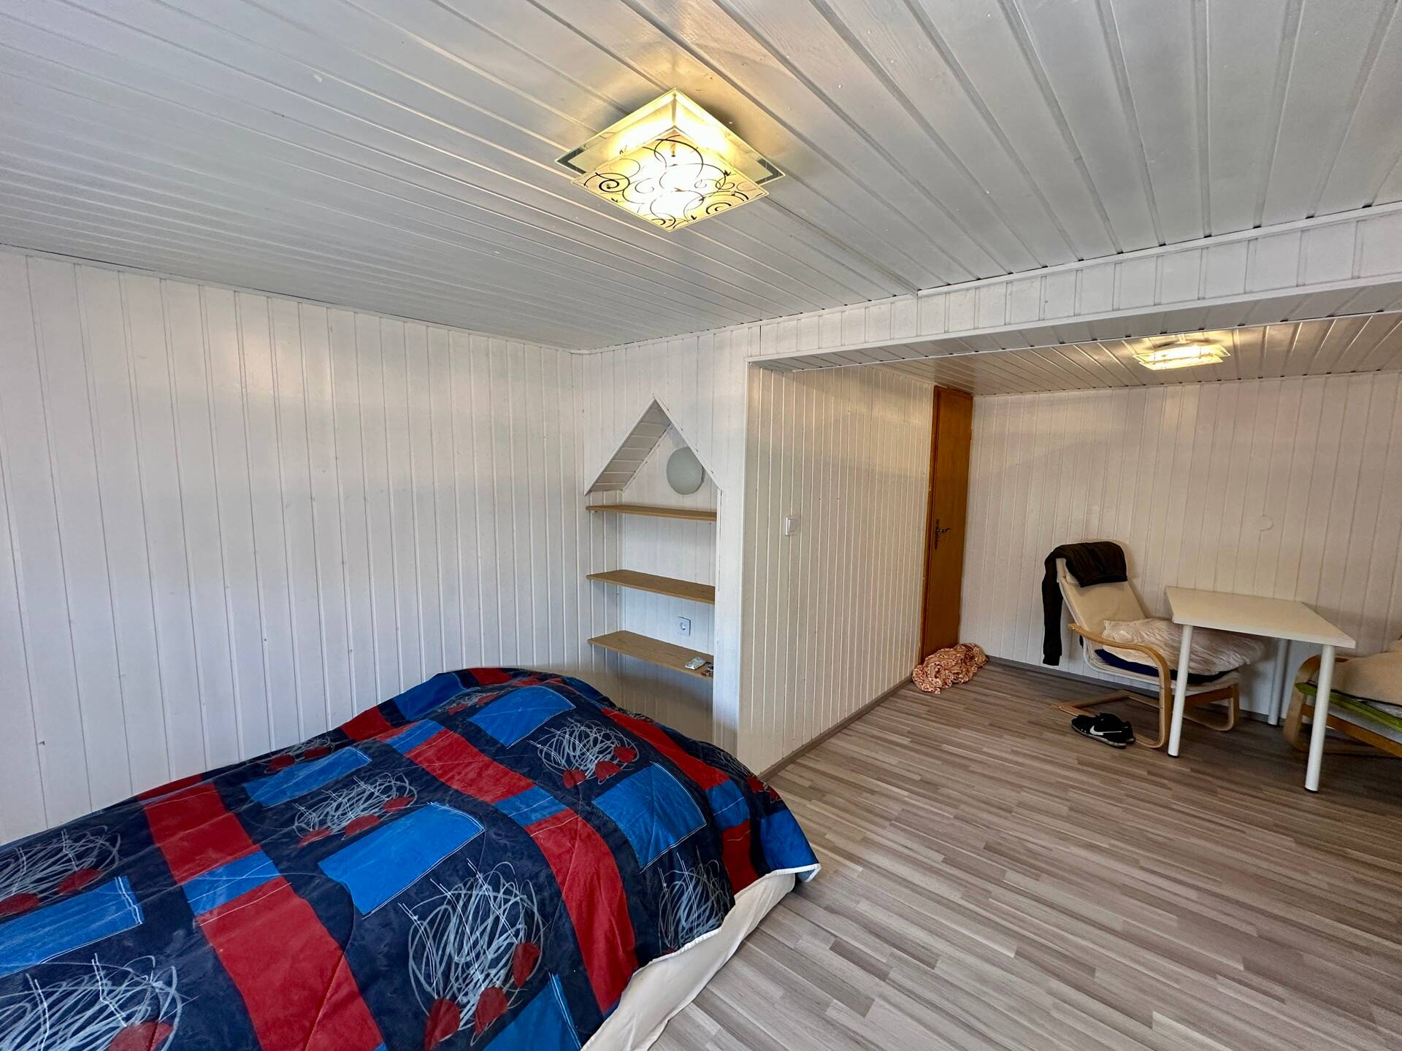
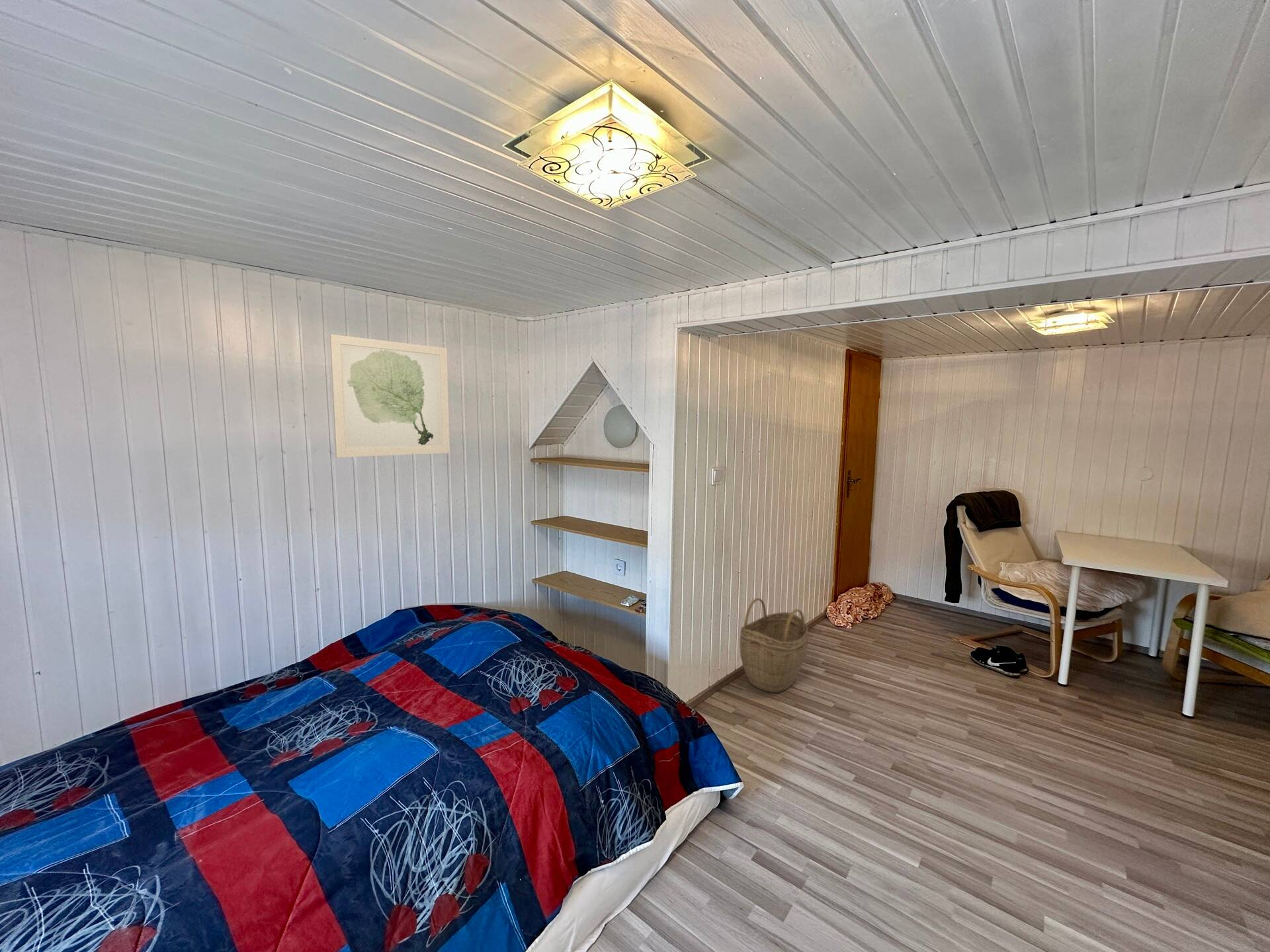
+ wall art [329,334,450,458]
+ woven basket [739,598,809,694]
